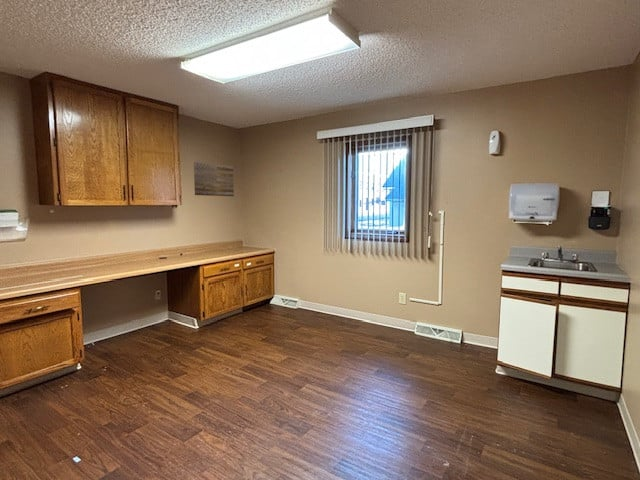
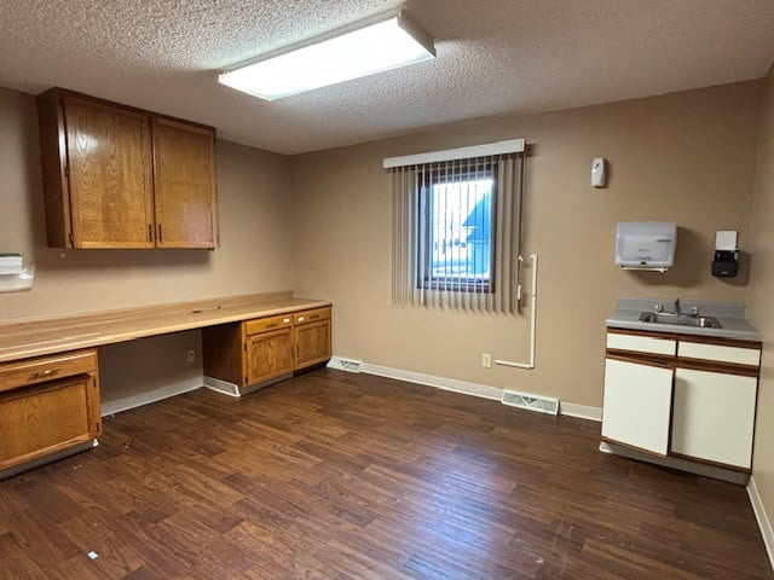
- wall art [193,161,235,197]
